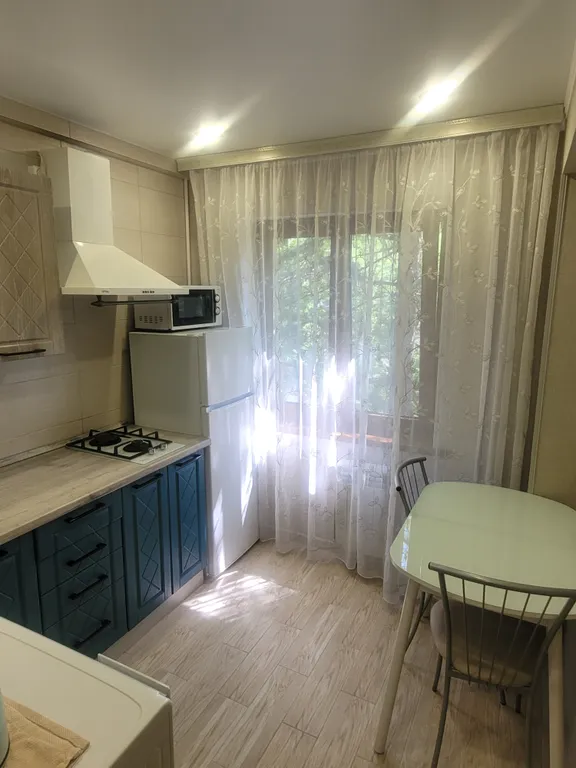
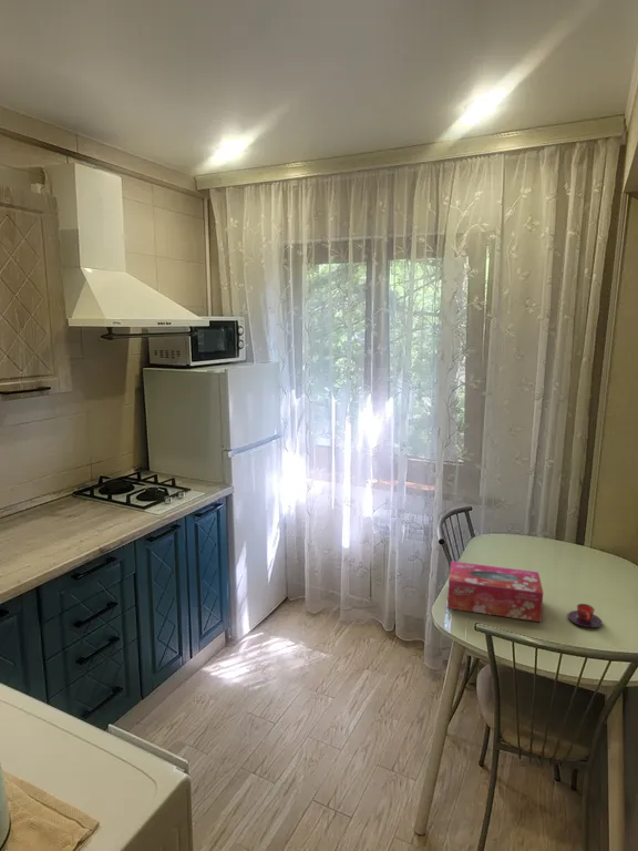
+ tissue box [446,560,544,623]
+ teacup [566,603,604,628]
